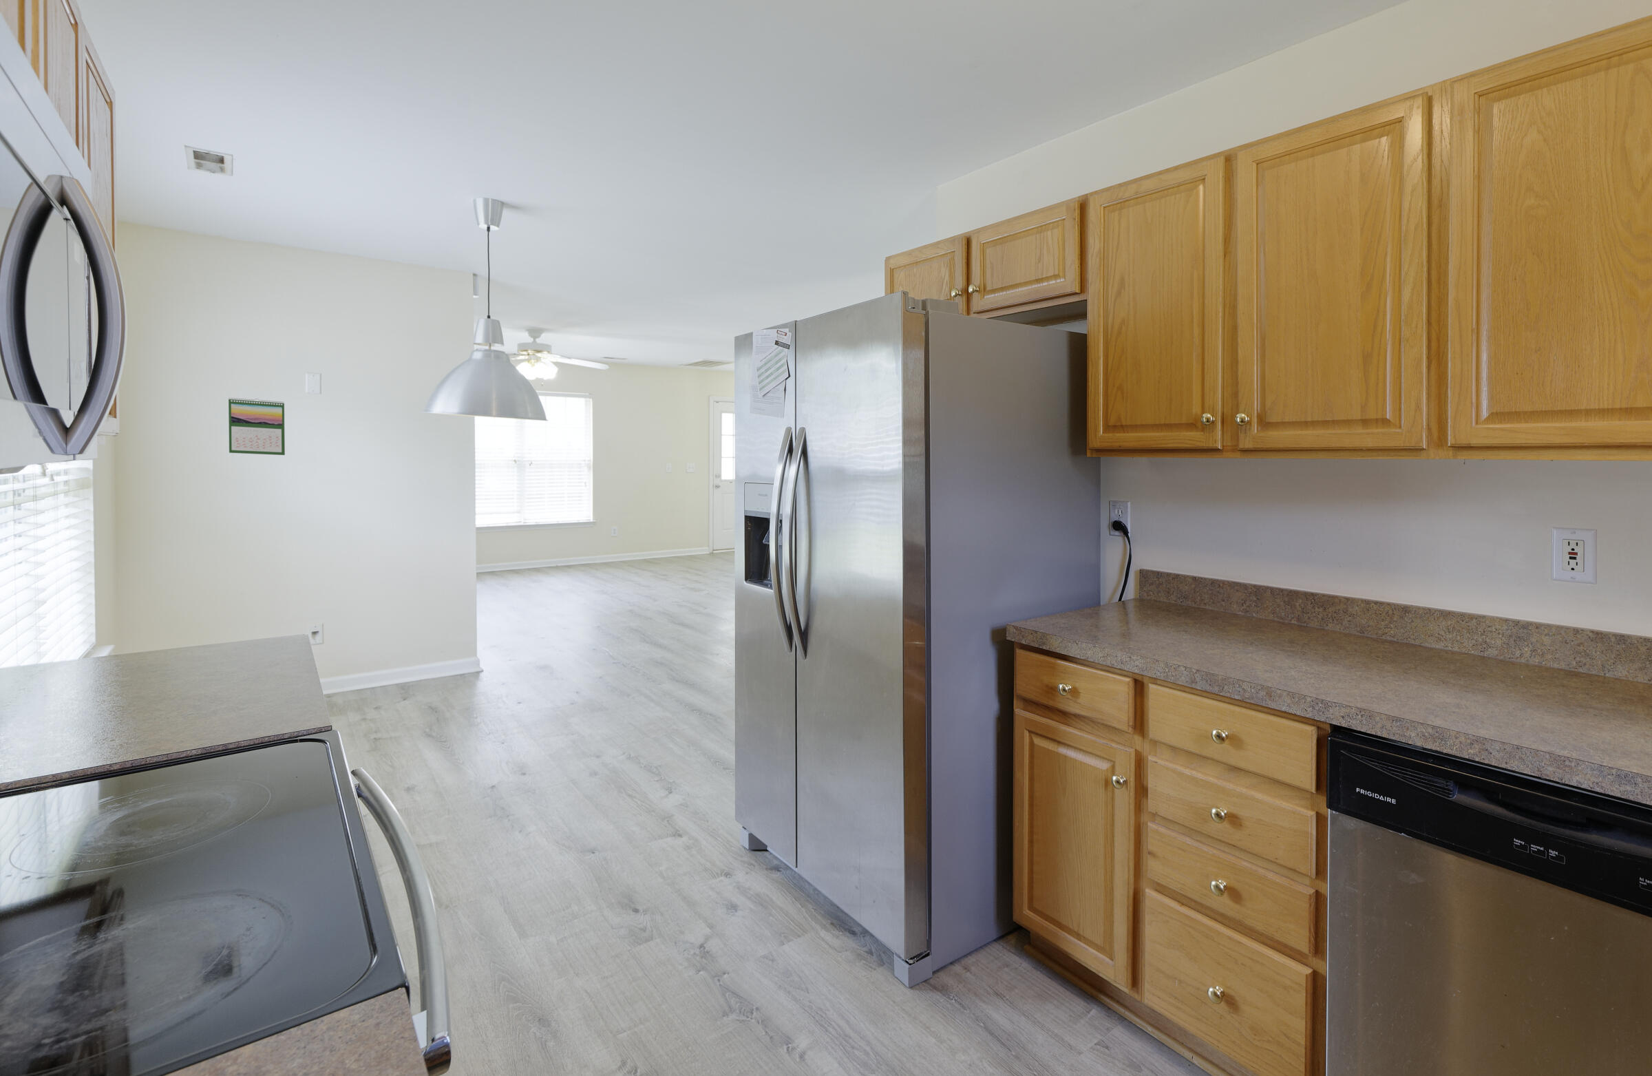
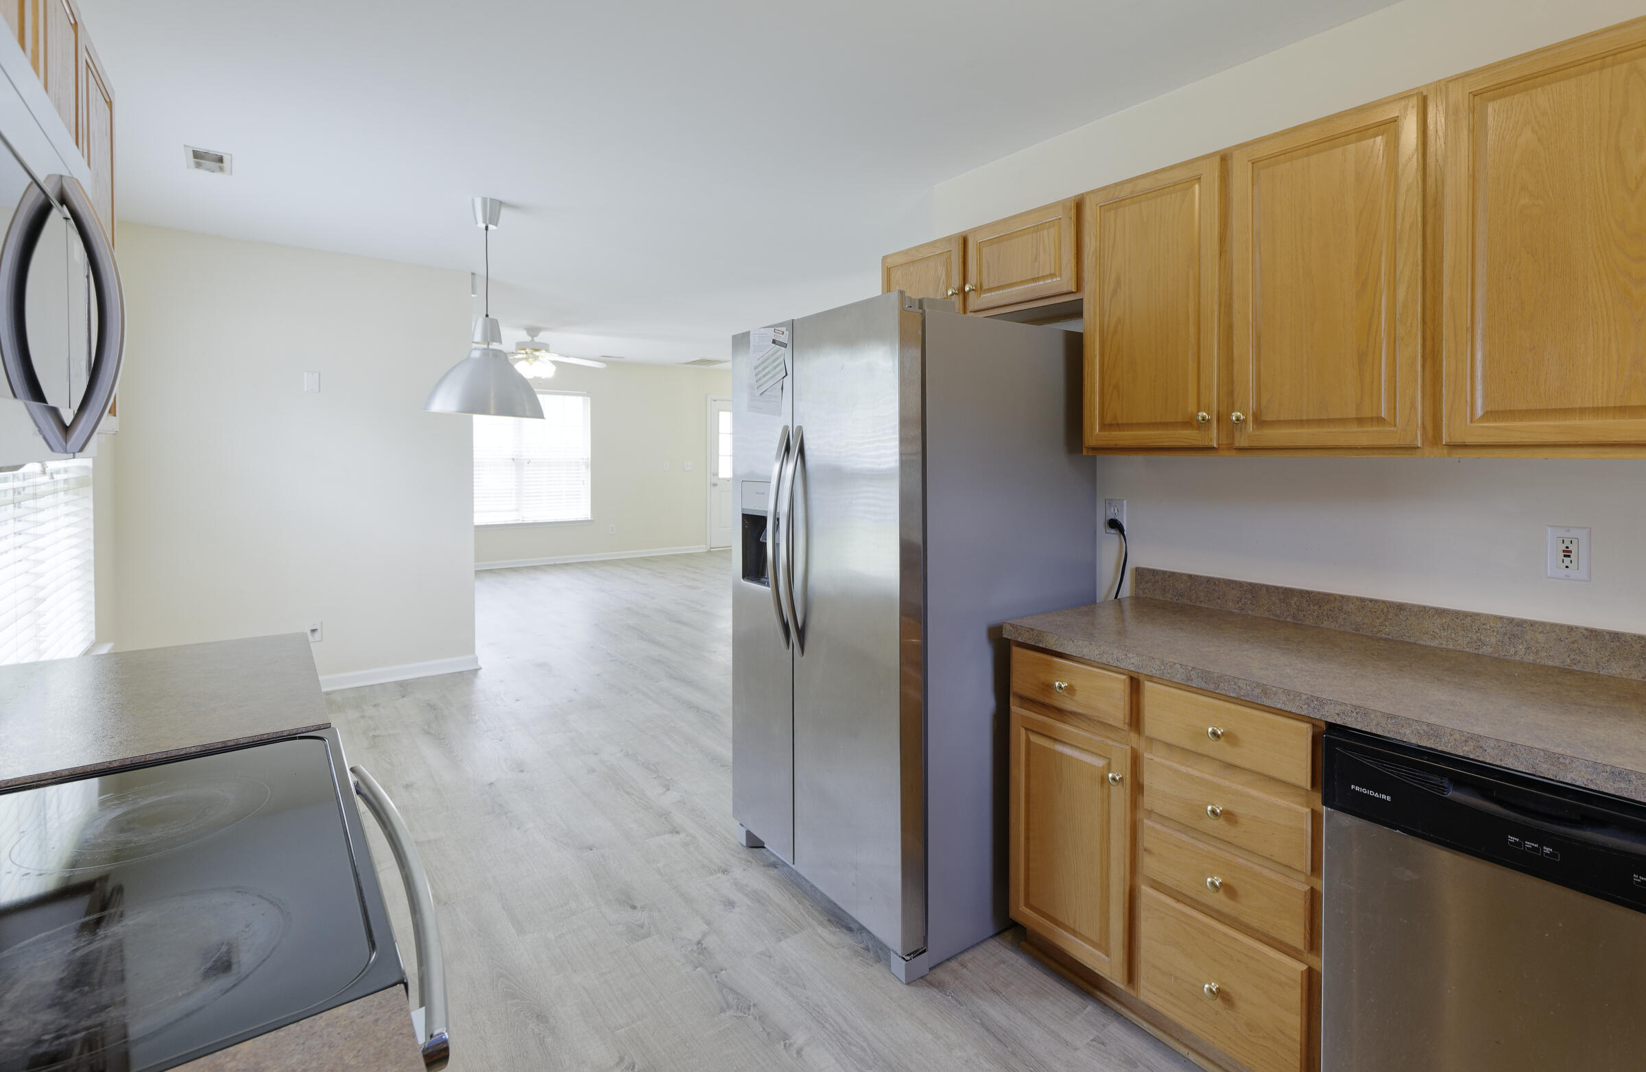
- calendar [228,397,285,456]
